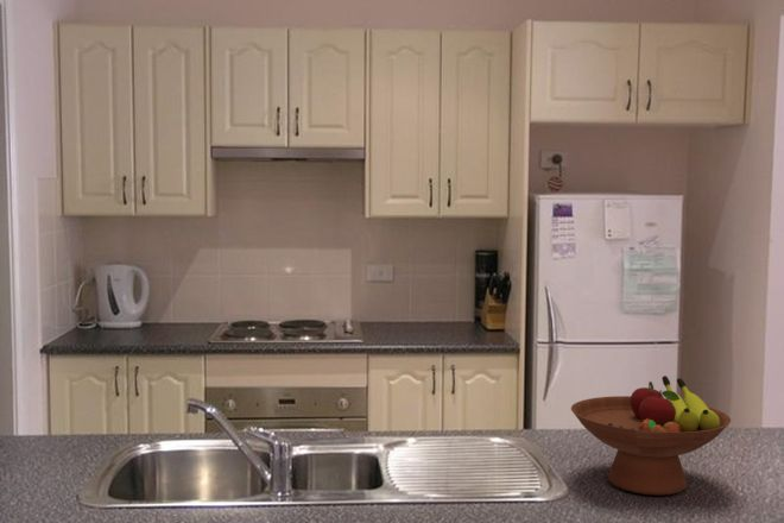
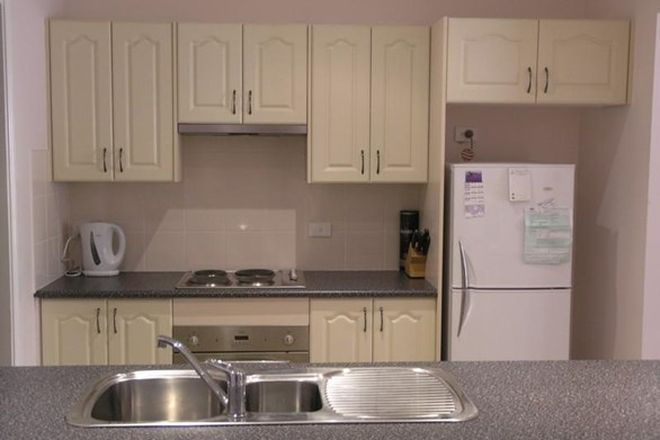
- fruit bowl [570,374,732,497]
